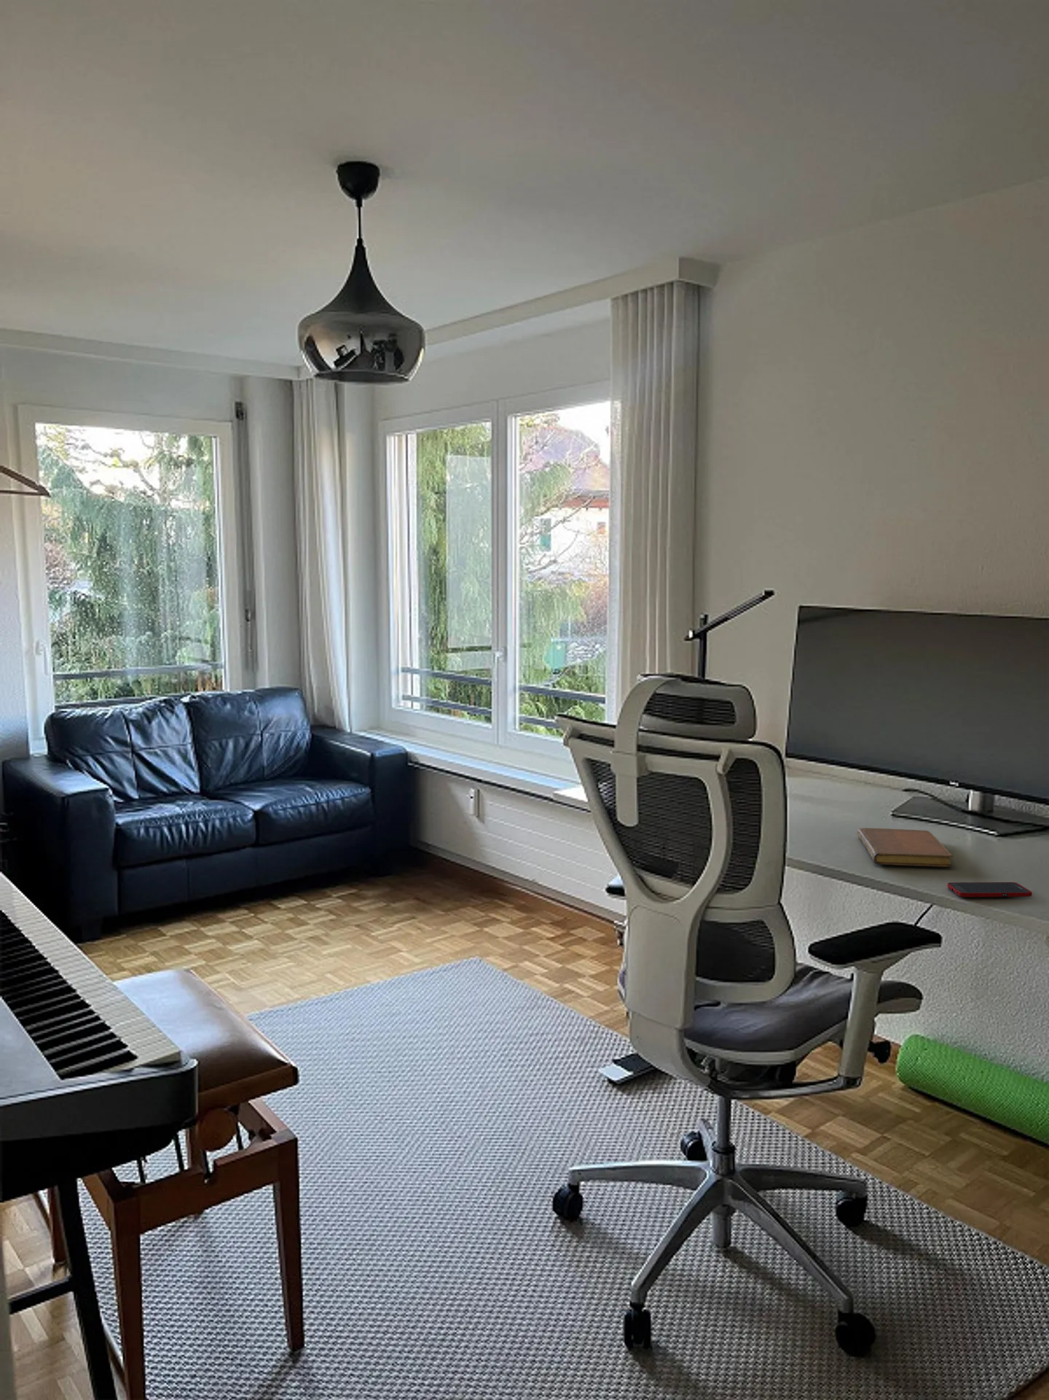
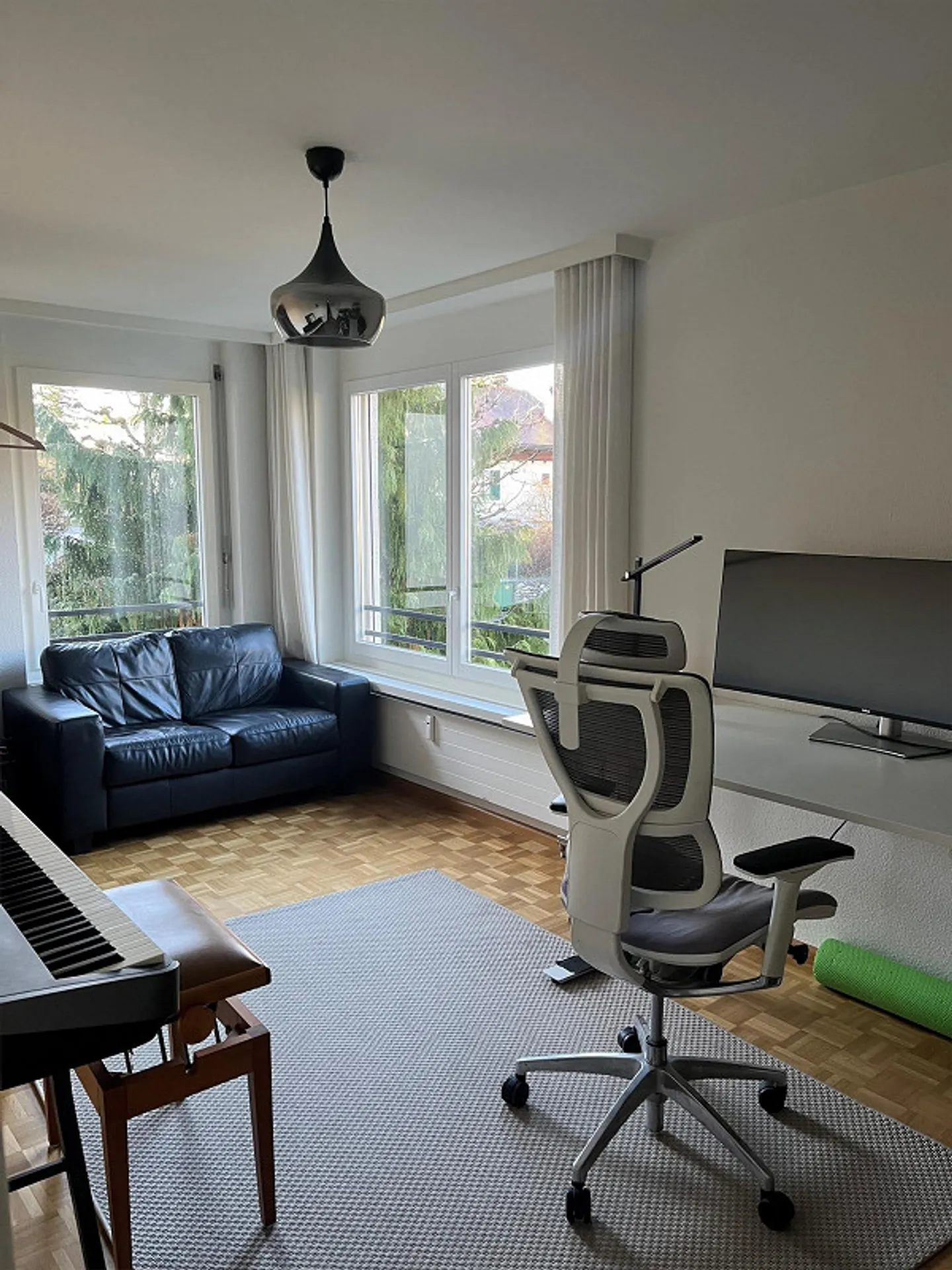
- notebook [856,827,953,868]
- cell phone [947,882,1032,897]
